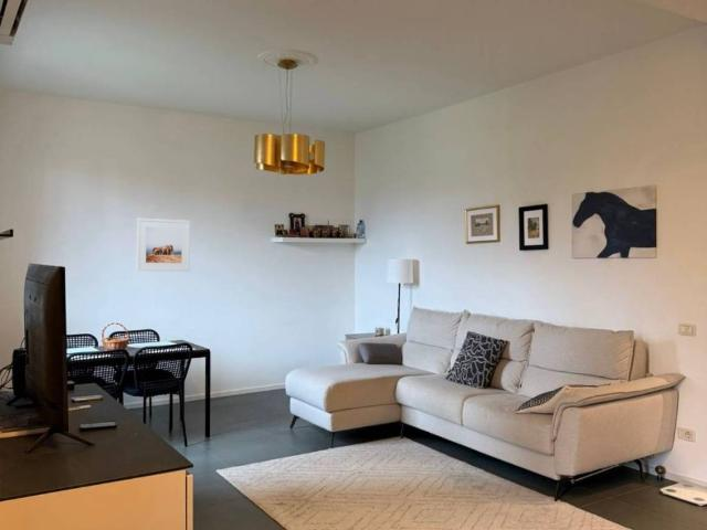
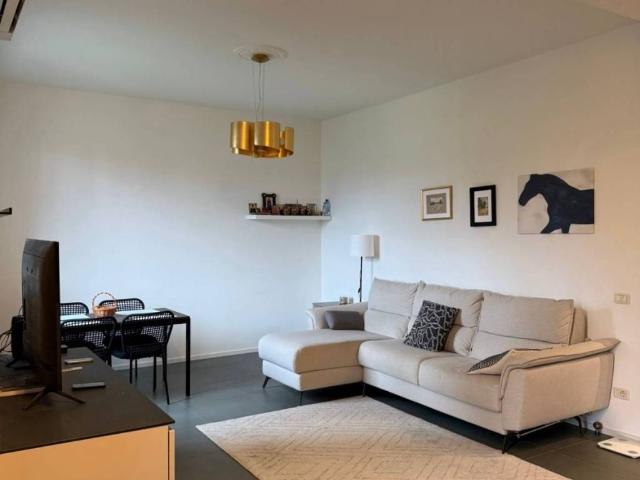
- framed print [136,218,191,273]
